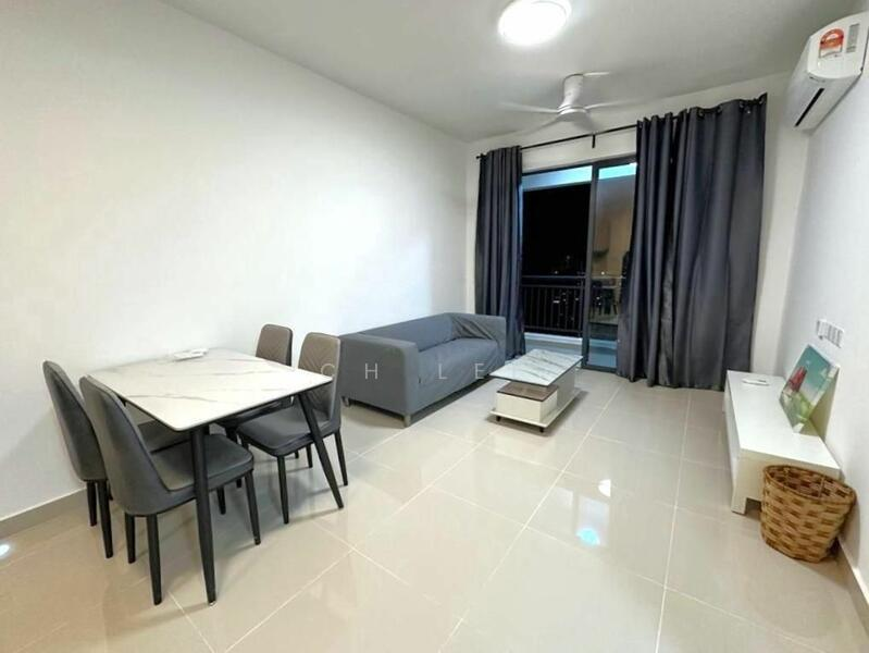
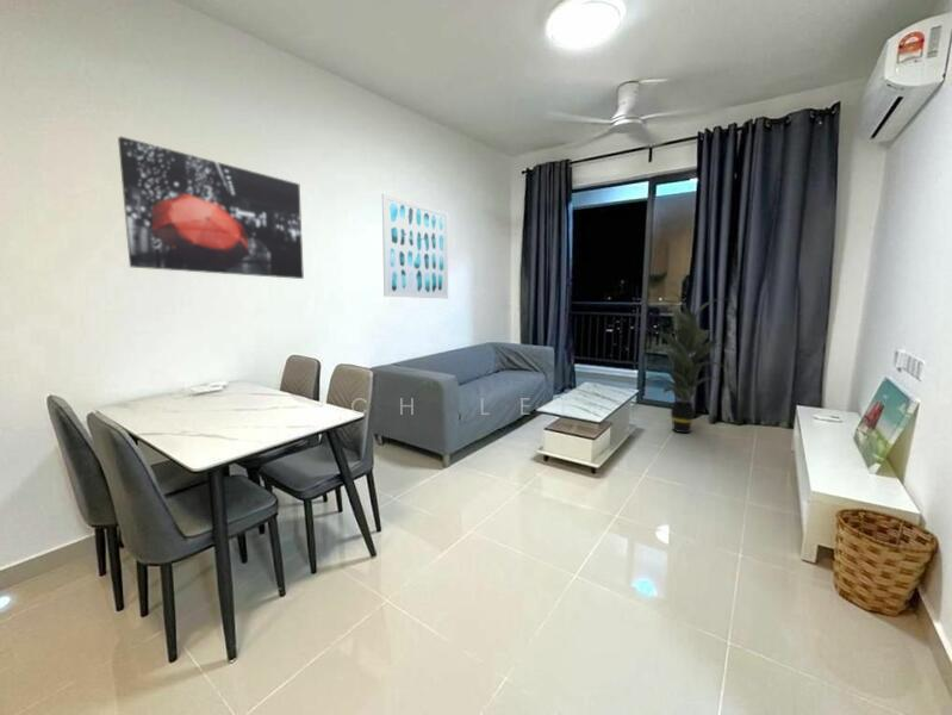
+ indoor plant [636,290,733,434]
+ wall art [117,136,305,280]
+ wall art [381,193,449,300]
